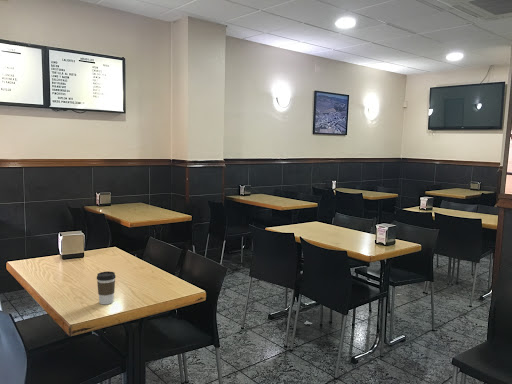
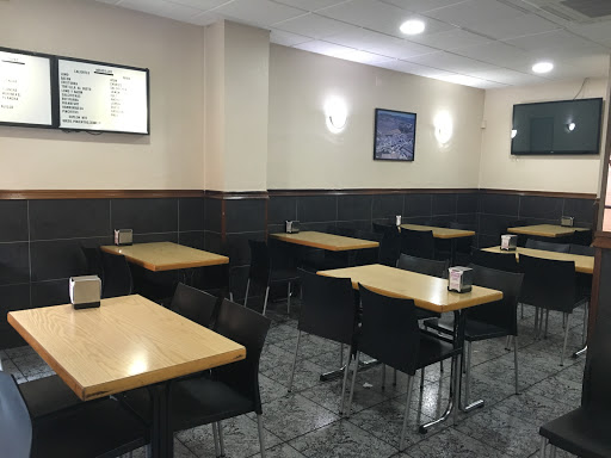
- coffee cup [96,270,117,305]
